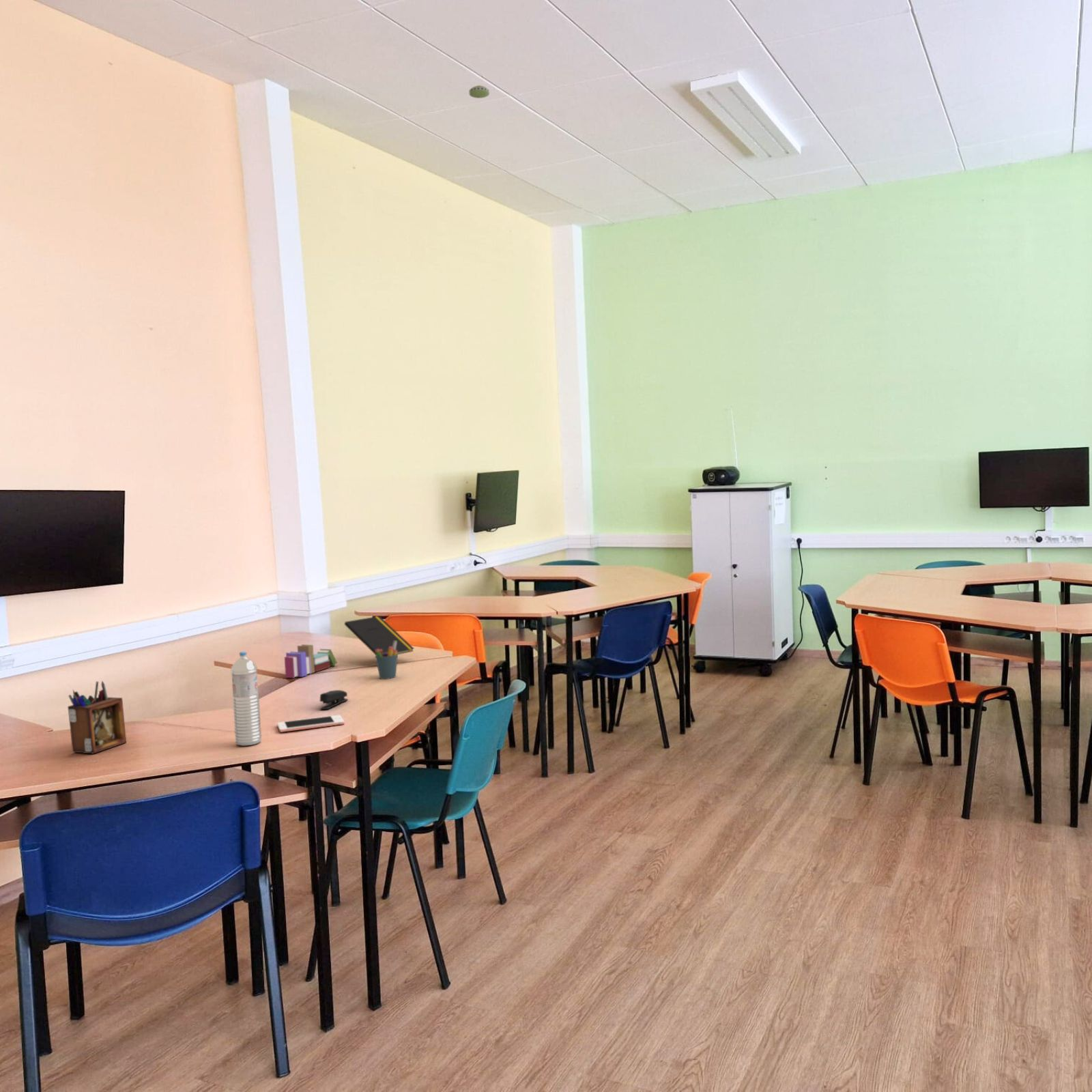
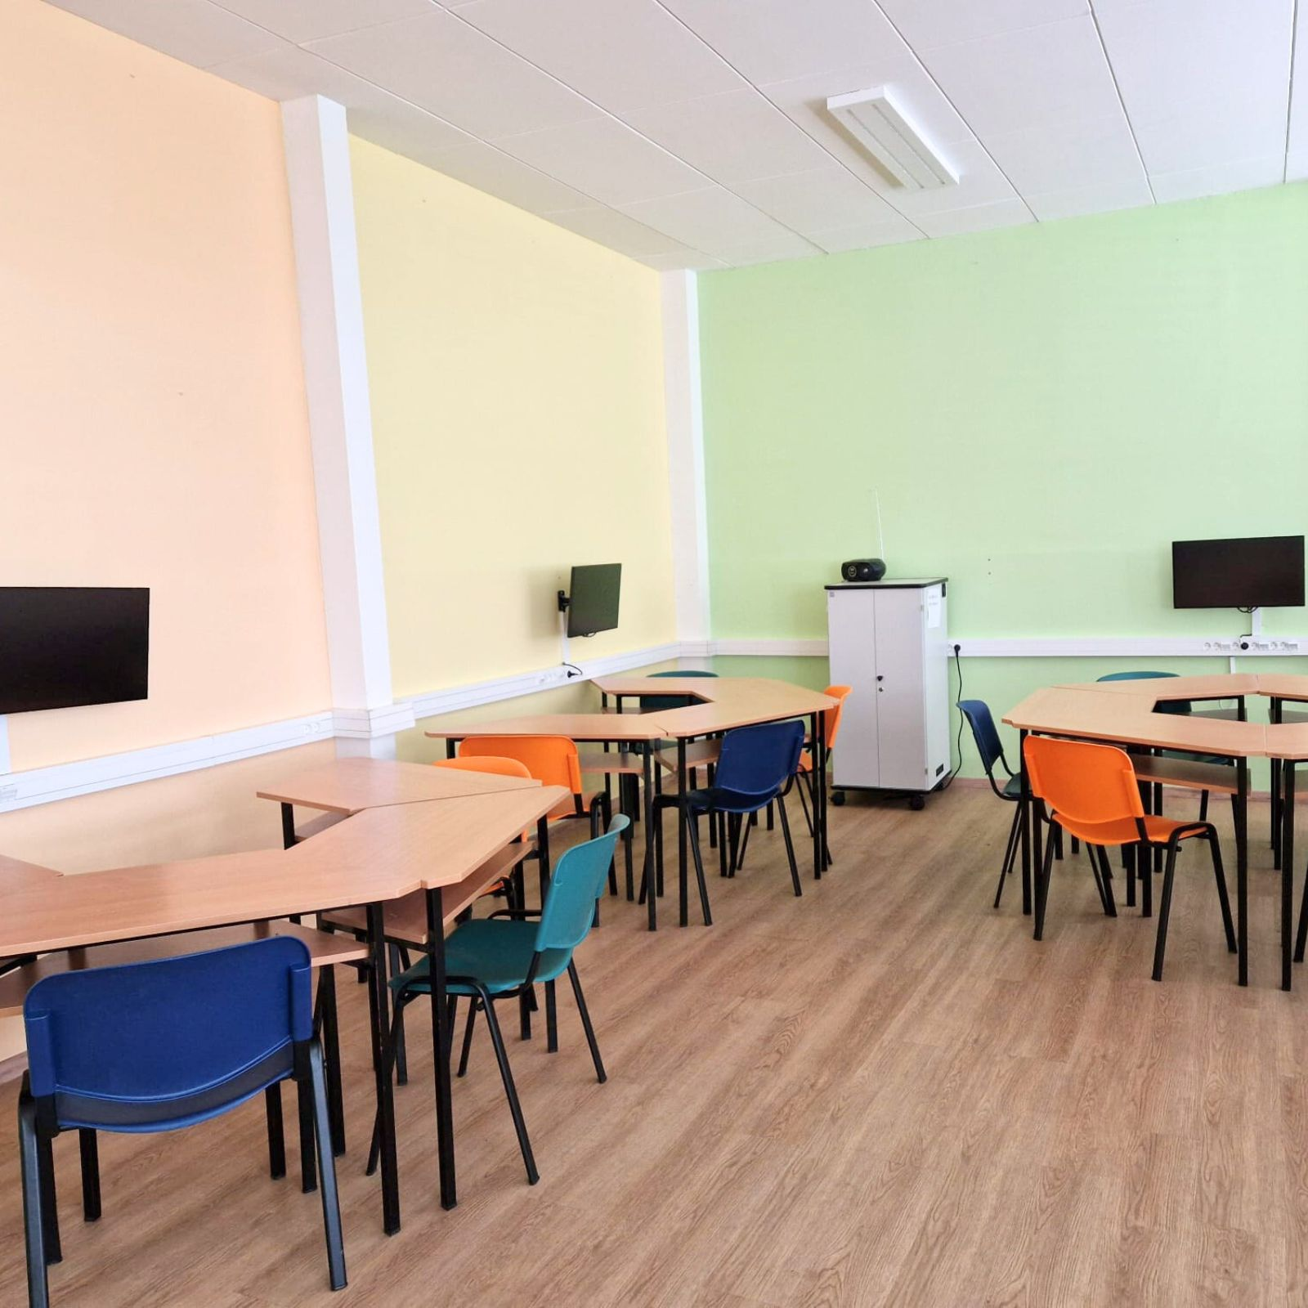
- smoke detector [468,85,490,99]
- cell phone [276,715,345,733]
- water bottle [230,651,262,747]
- desk organizer [67,680,127,754]
- notepad [344,616,415,655]
- stapler [319,689,349,710]
- pen holder [375,641,399,680]
- book [284,644,338,679]
